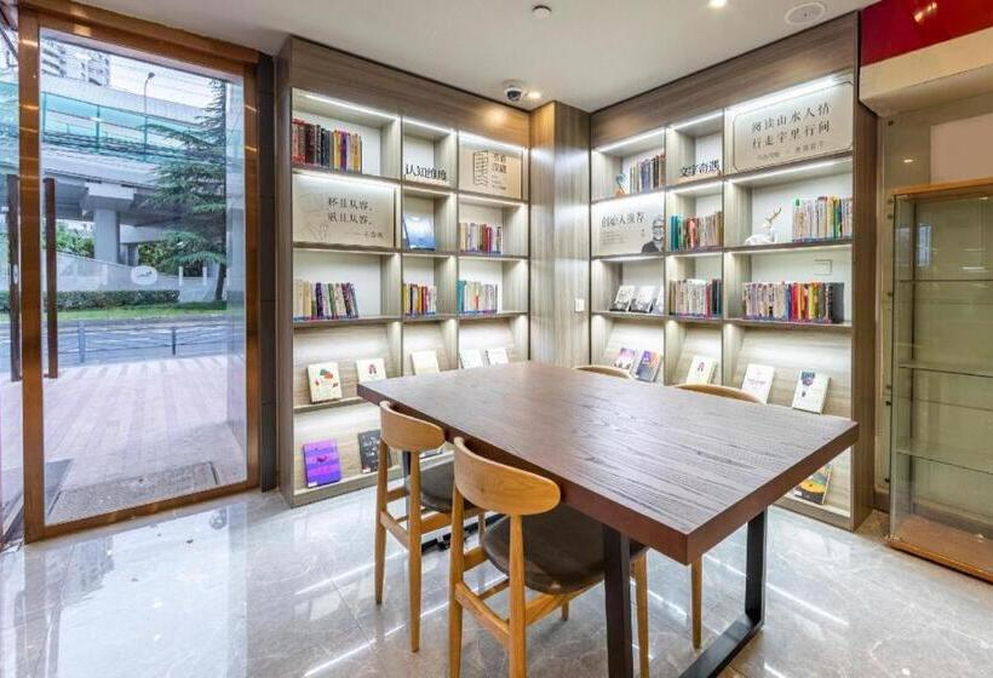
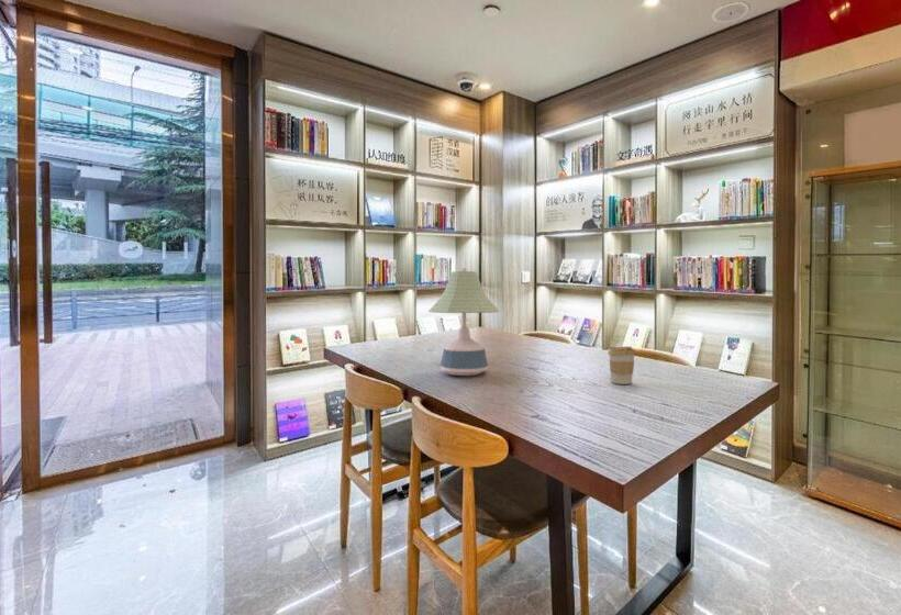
+ desk lamp [427,267,500,377]
+ coffee cup [607,346,636,385]
